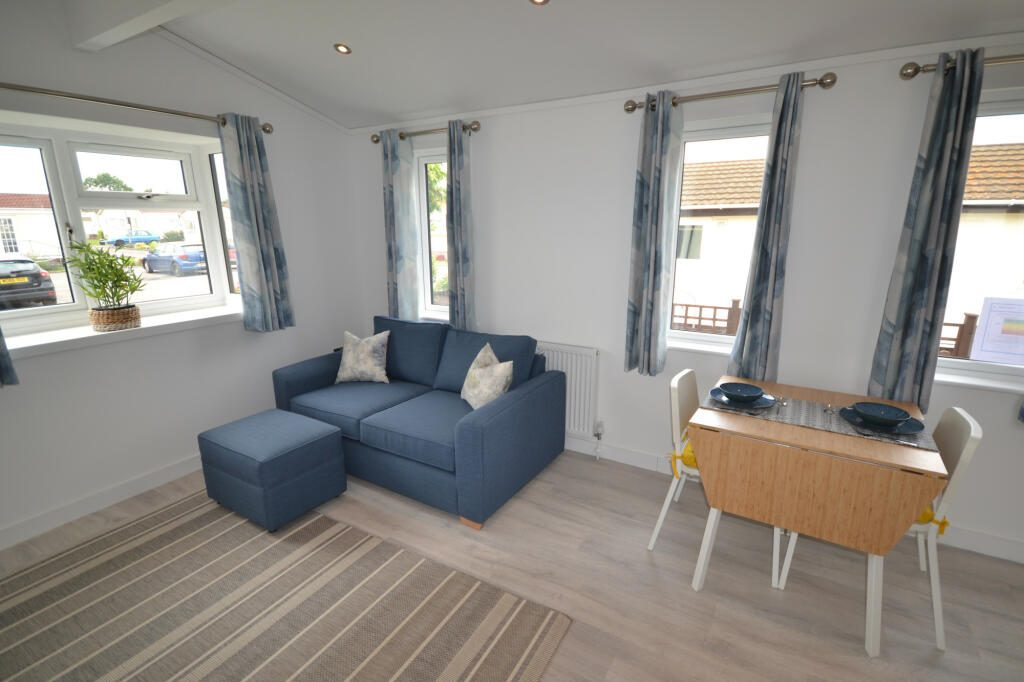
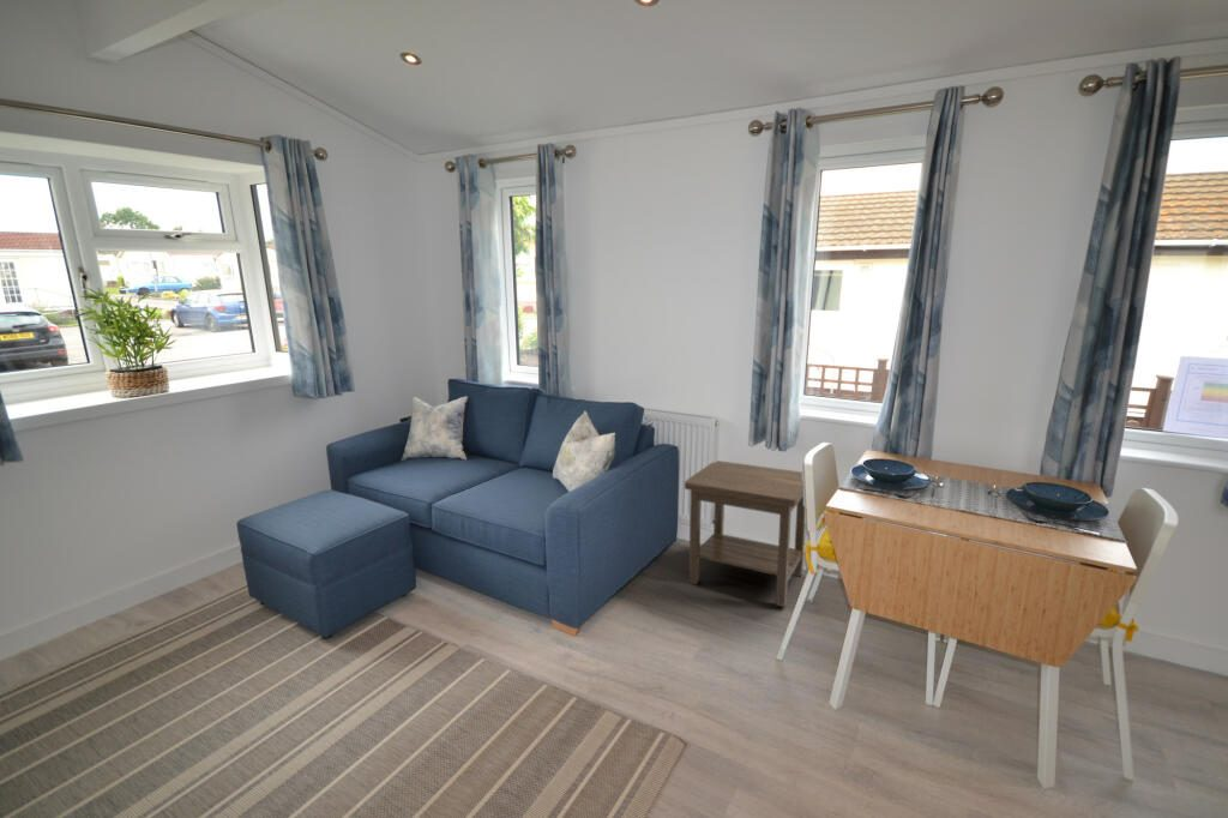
+ side table [684,459,807,608]
